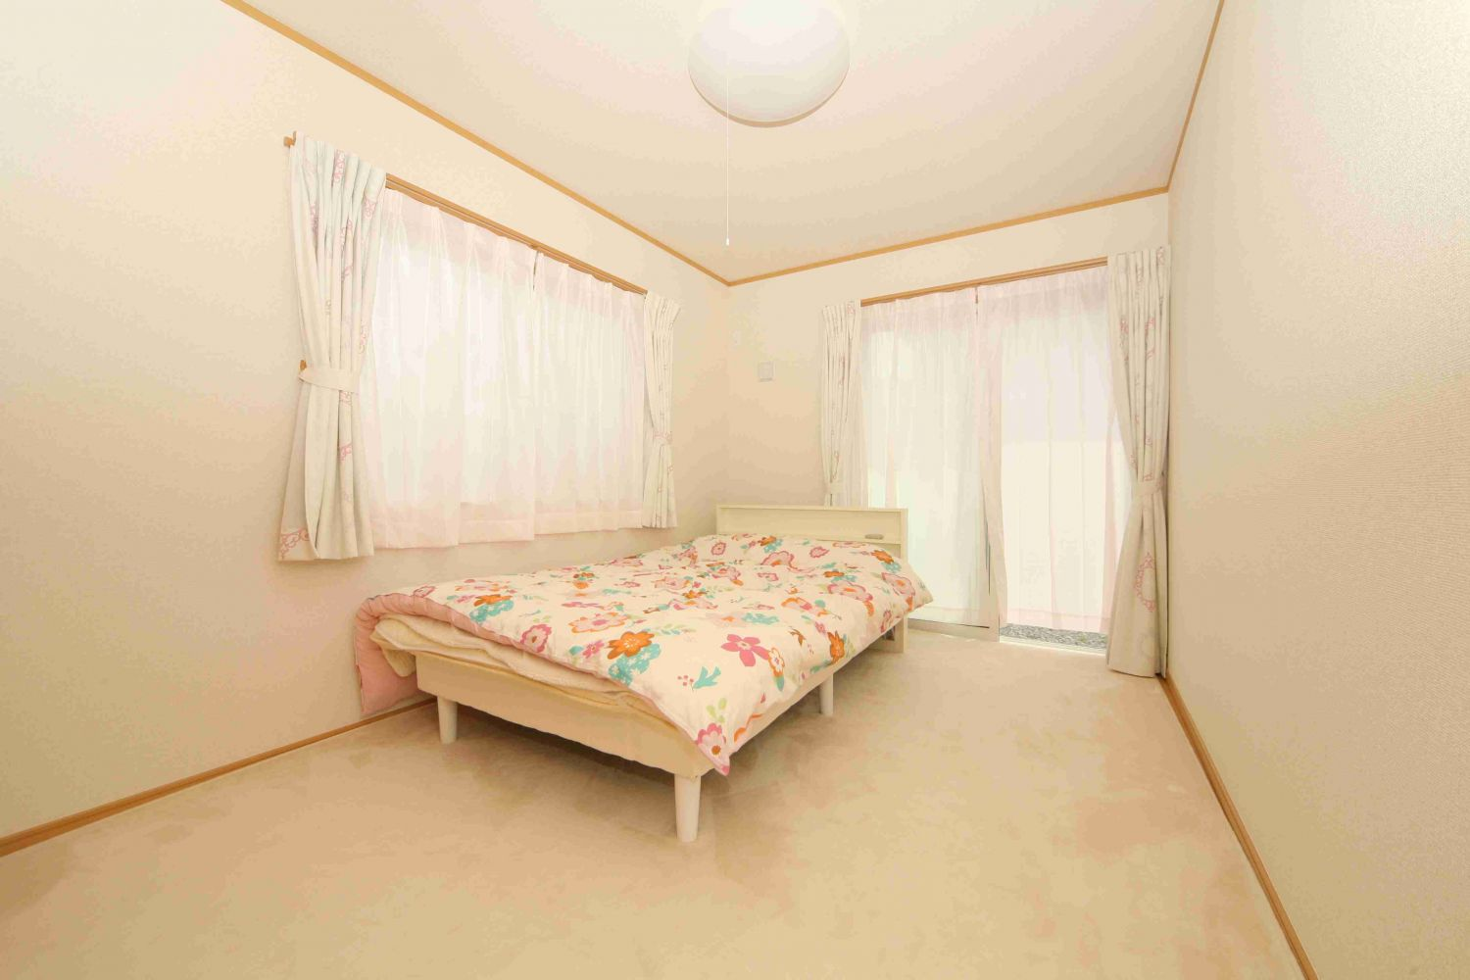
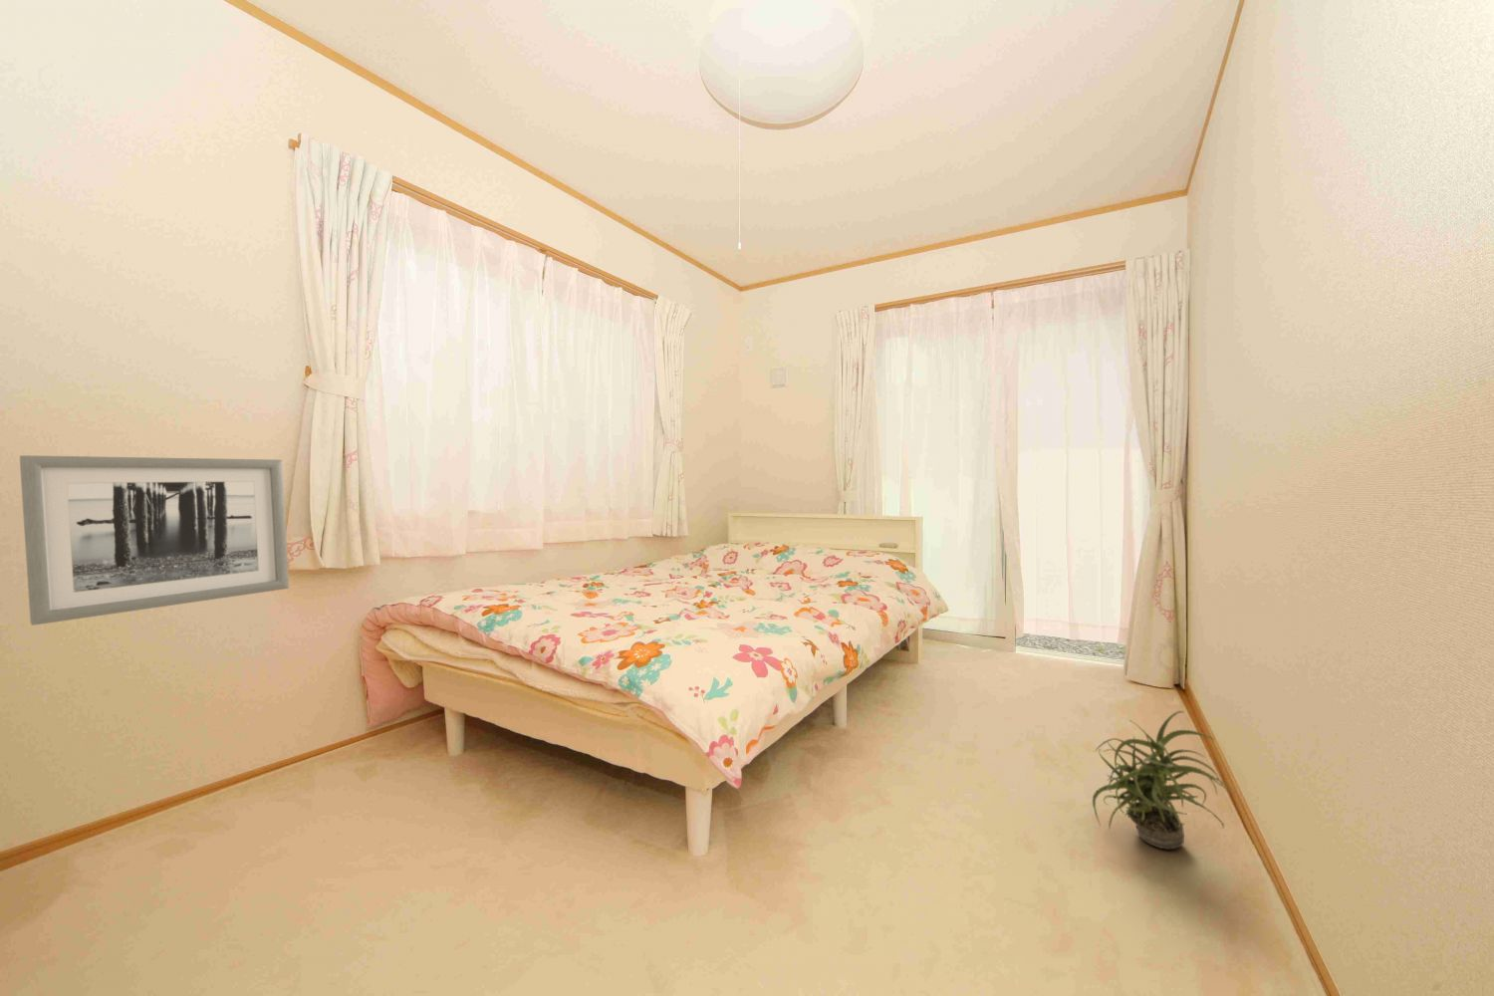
+ potted plant [1092,710,1236,849]
+ wall art [19,455,290,627]
